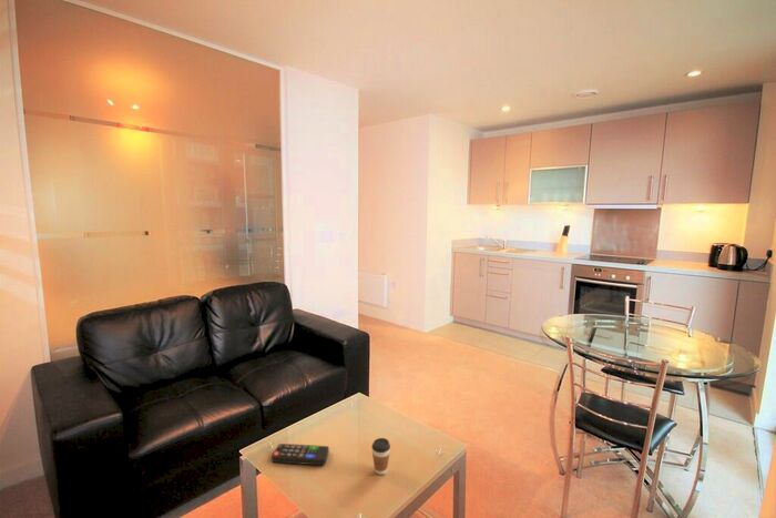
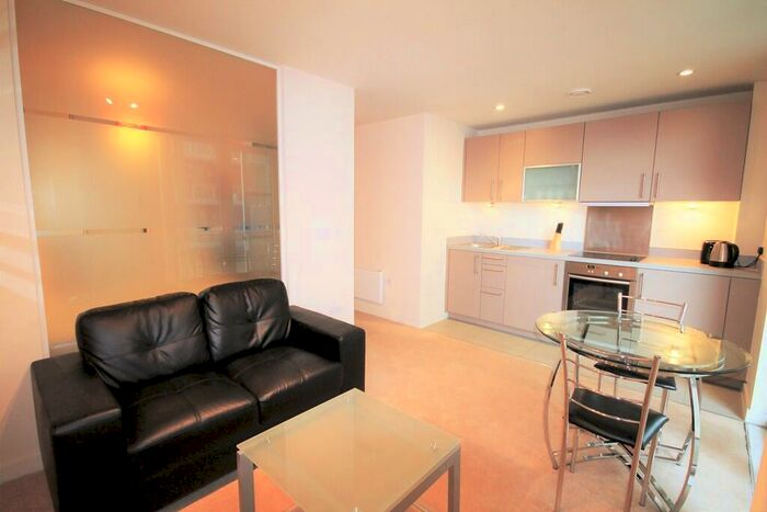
- coffee cup [370,437,391,476]
- remote control [270,443,330,466]
